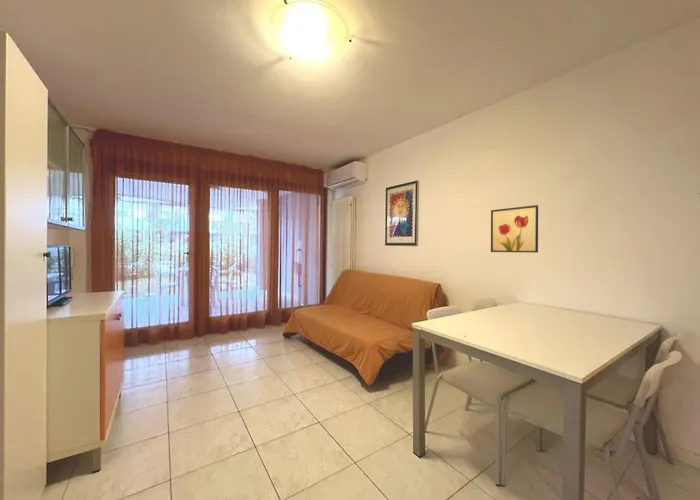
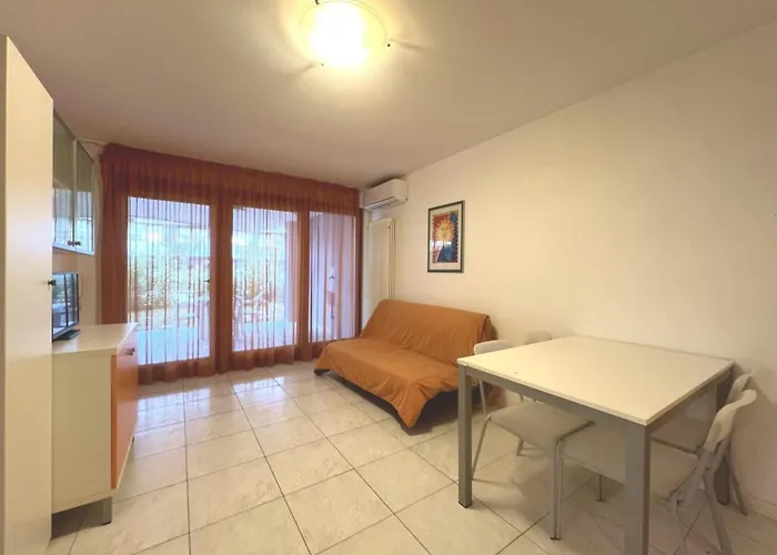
- wall art [490,204,539,254]
